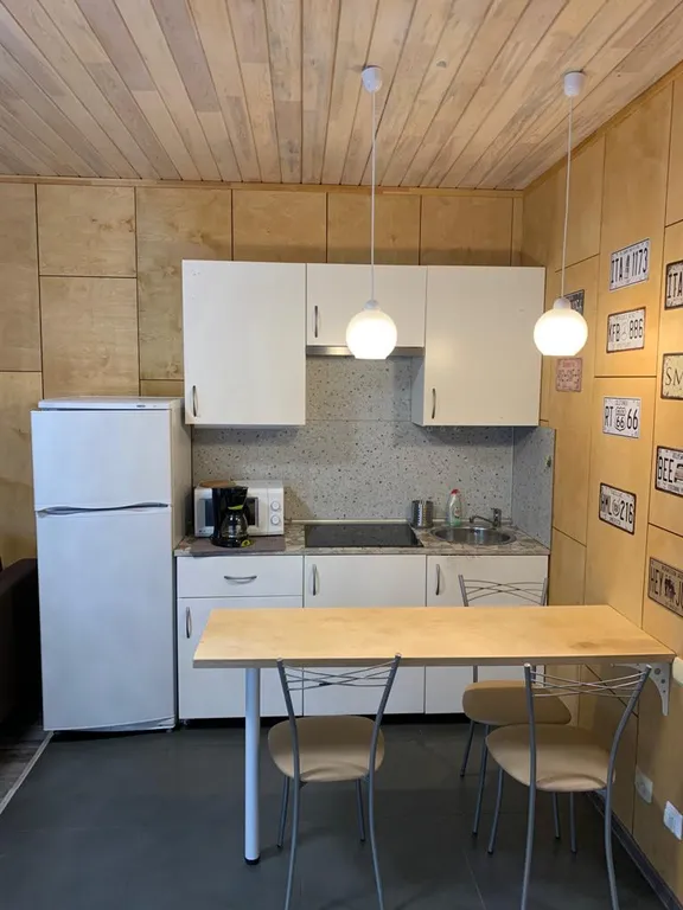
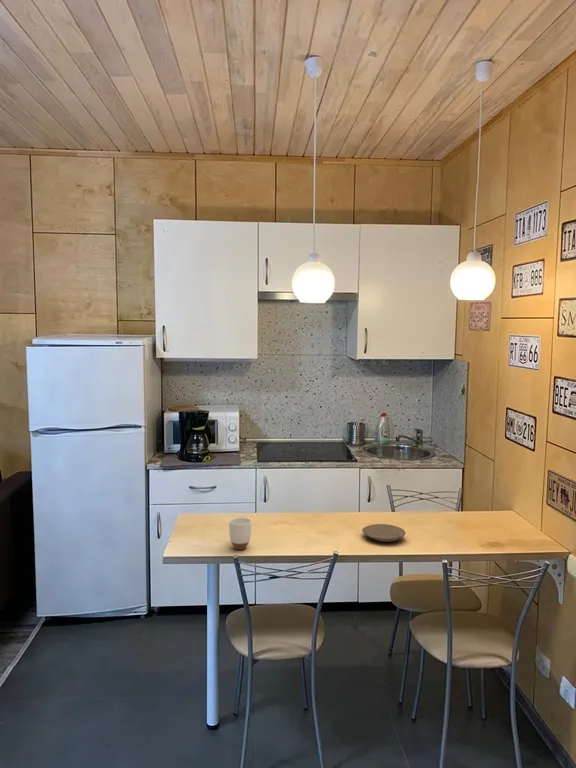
+ plate [361,523,406,543]
+ mug [228,516,252,551]
